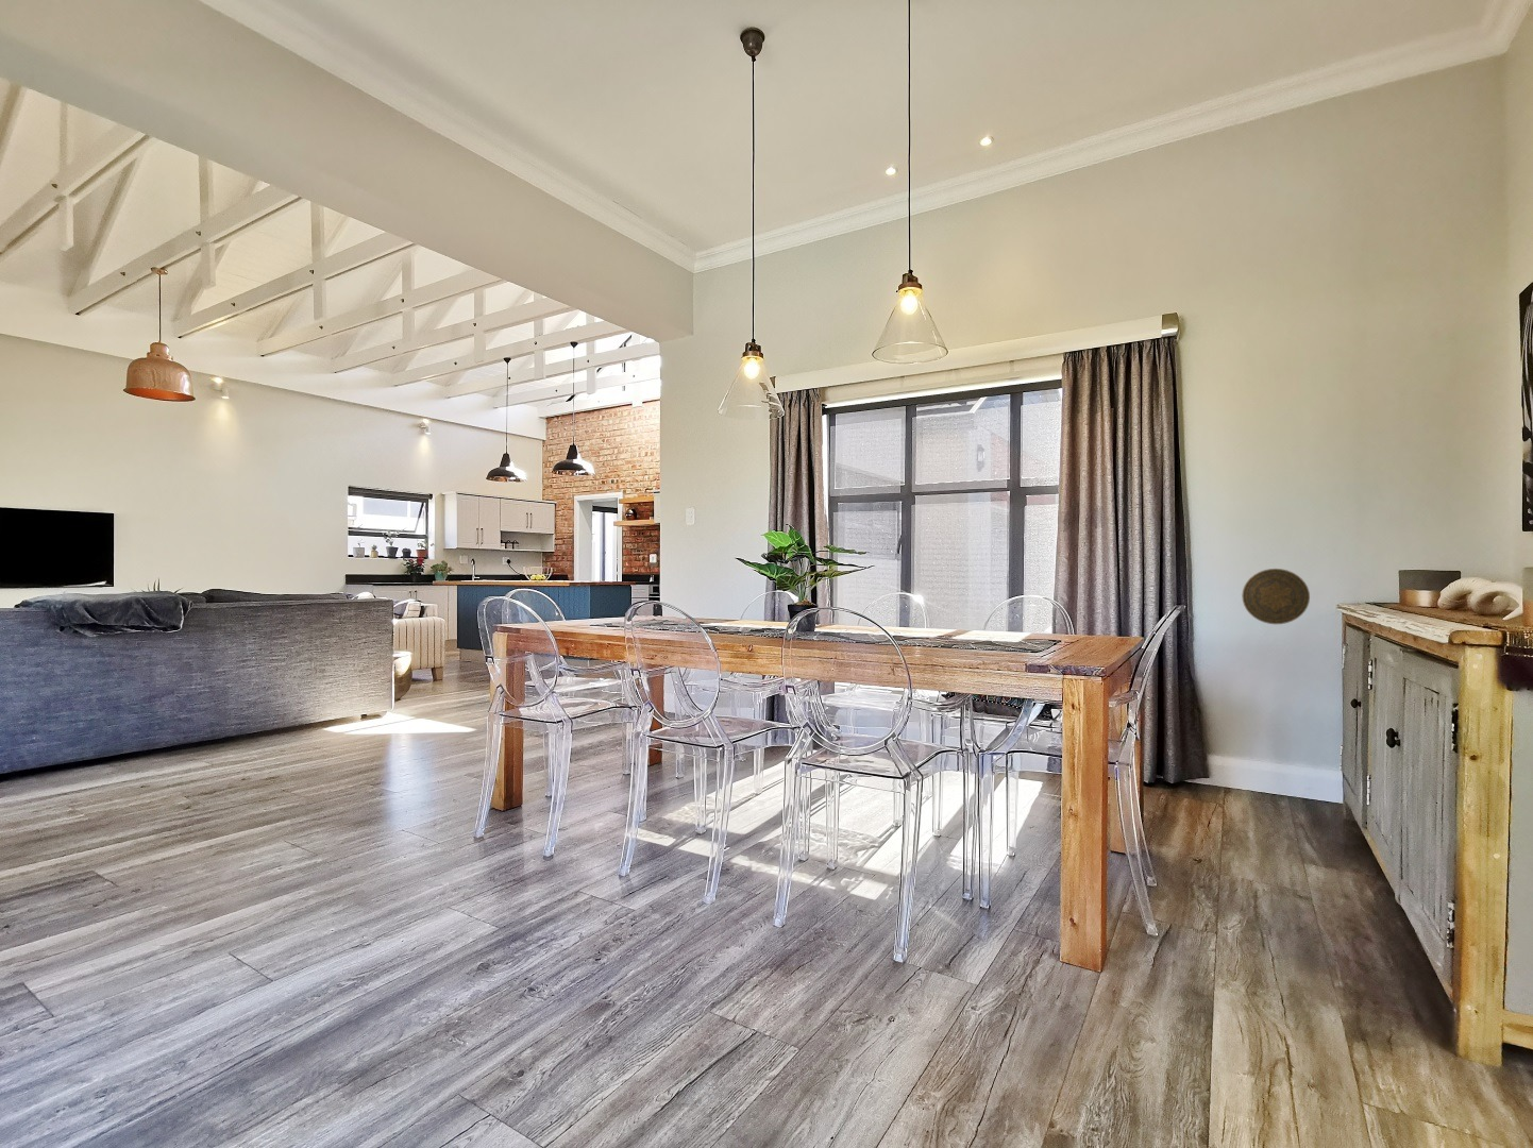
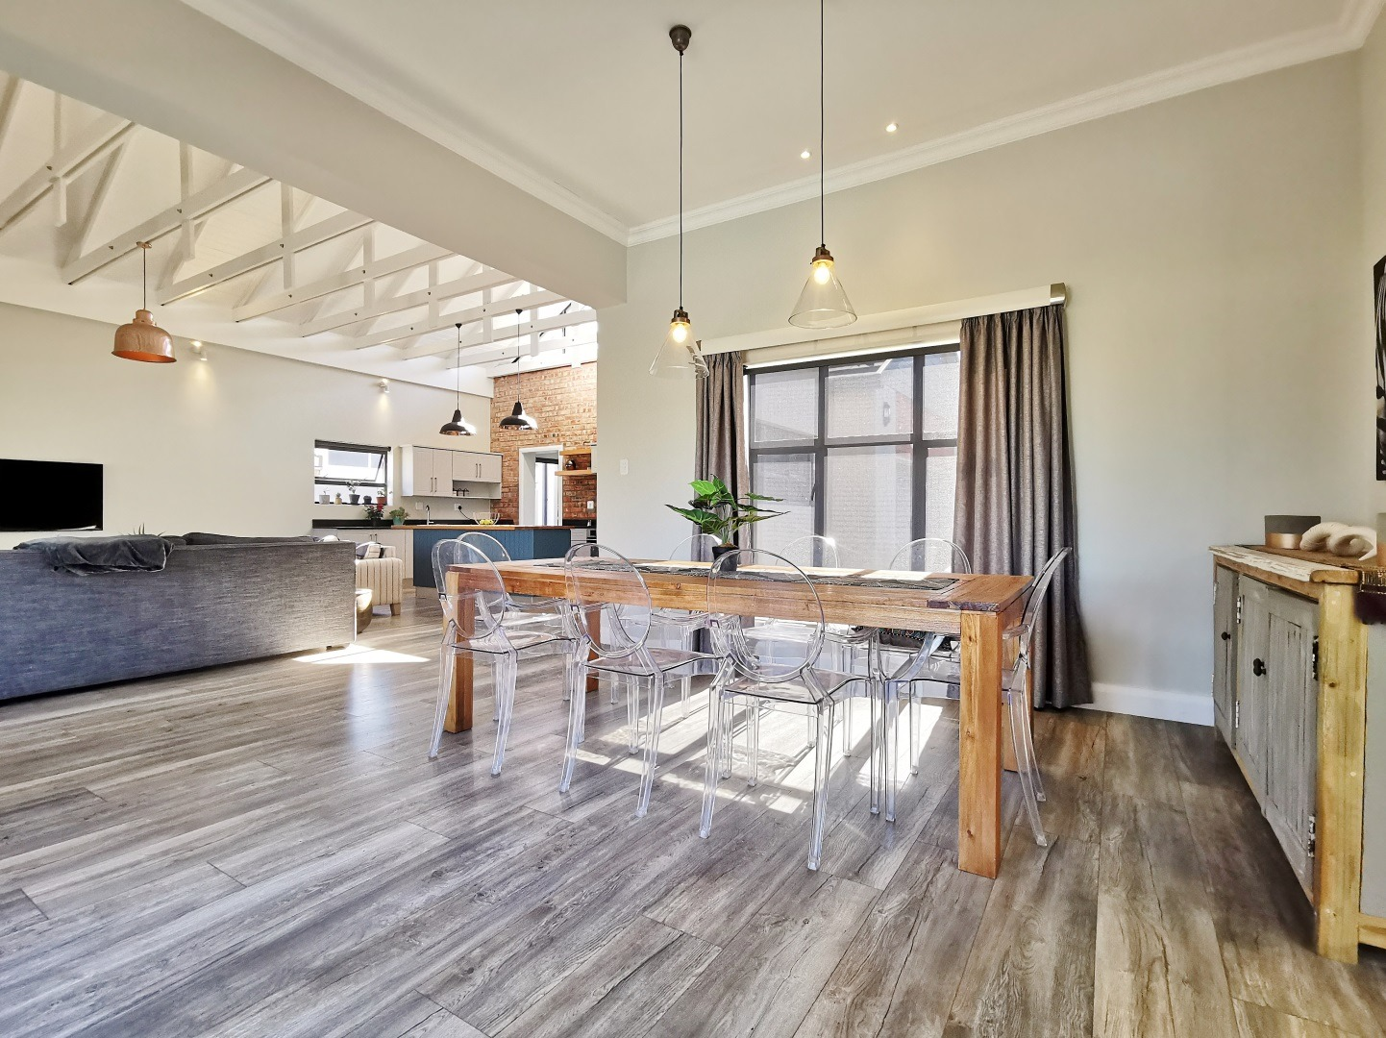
- decorative plate [1241,568,1311,625]
